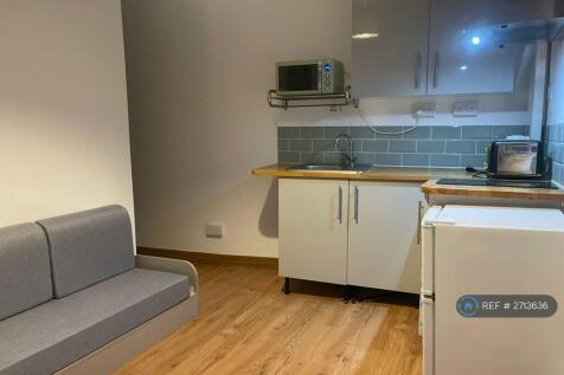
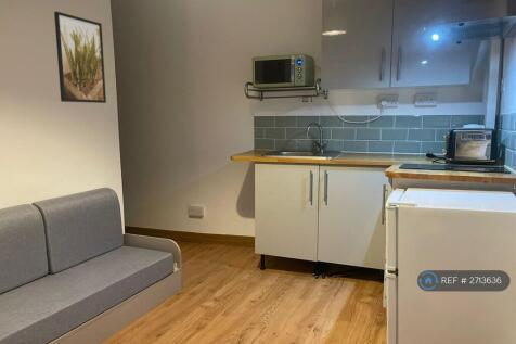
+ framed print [53,11,107,104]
